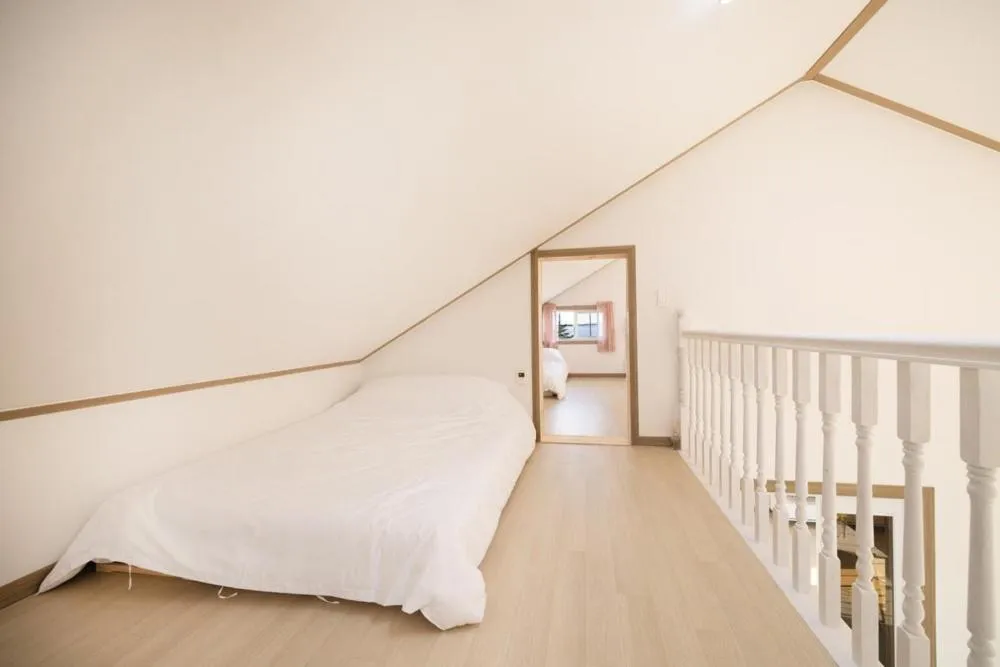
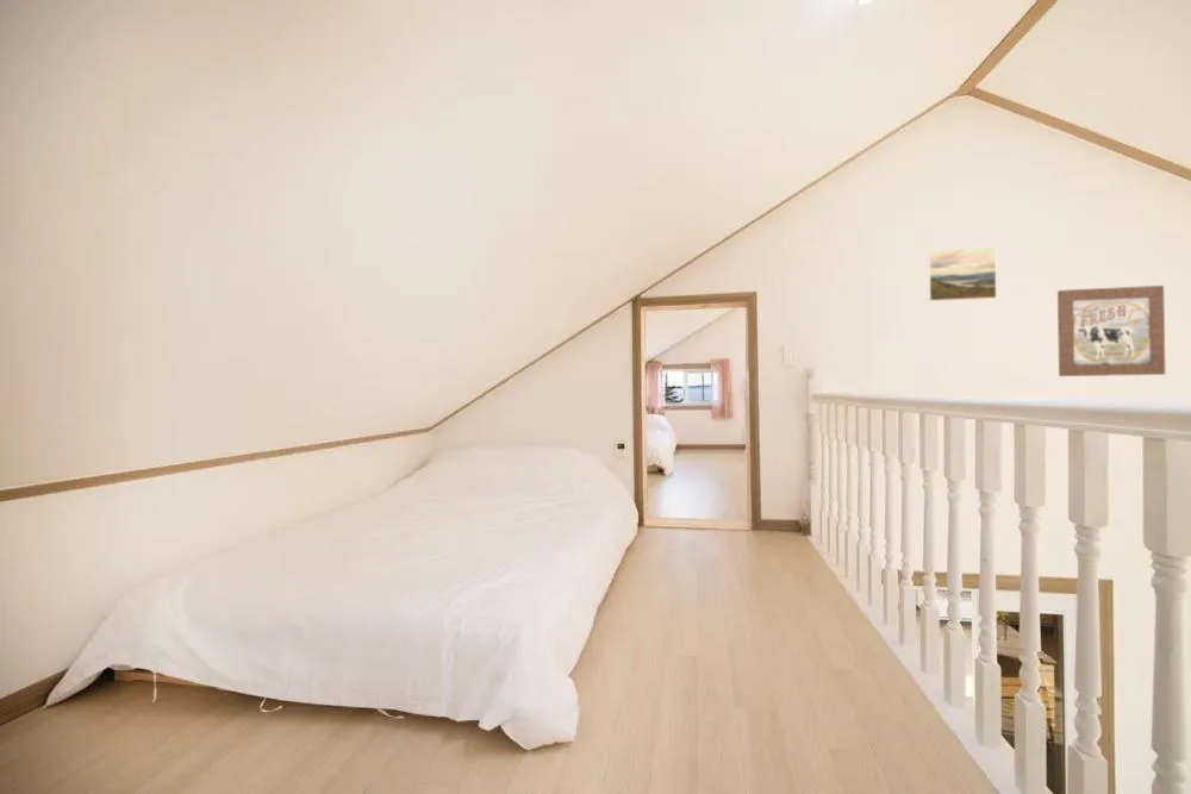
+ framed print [925,245,998,304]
+ wall art [1056,285,1166,377]
